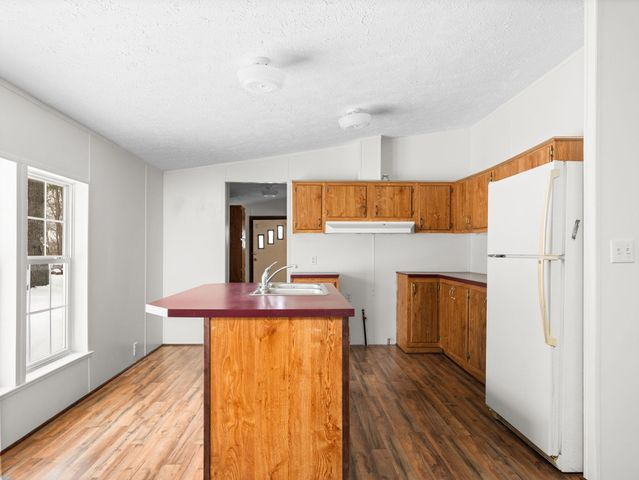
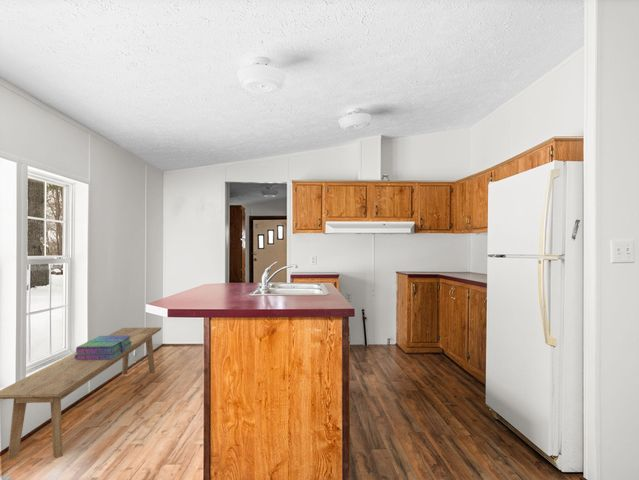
+ bench [0,326,162,461]
+ stack of books [74,335,133,360]
